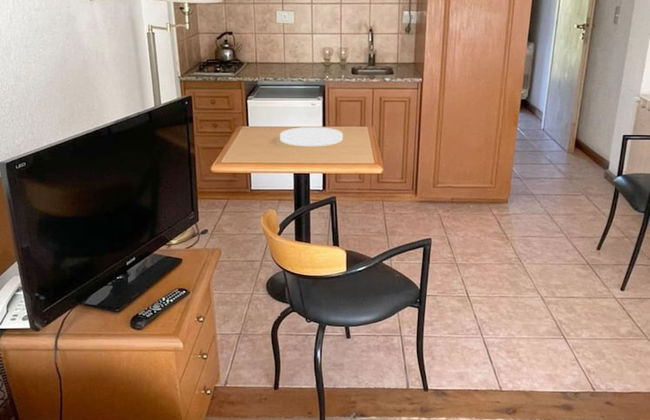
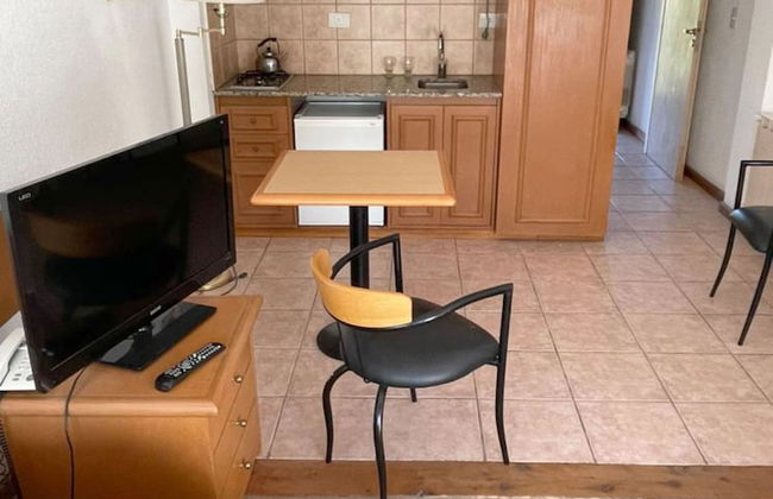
- plate [279,126,344,147]
